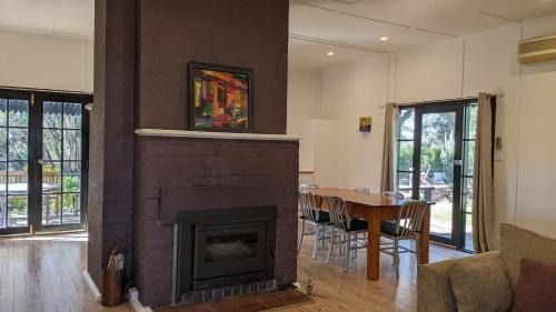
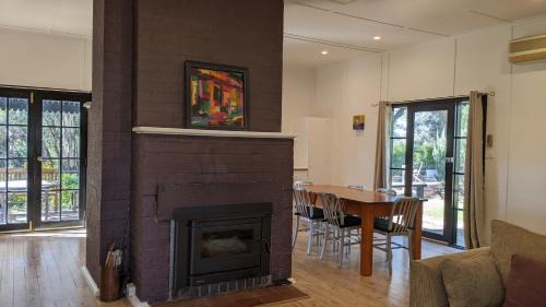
- potted plant [299,266,322,295]
